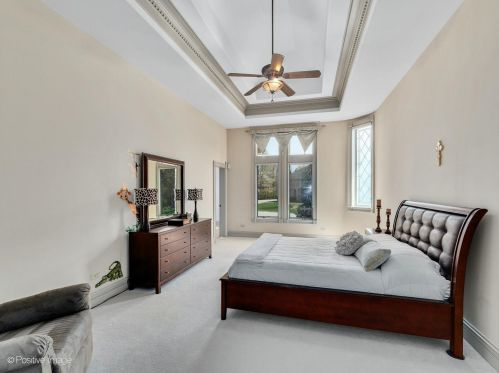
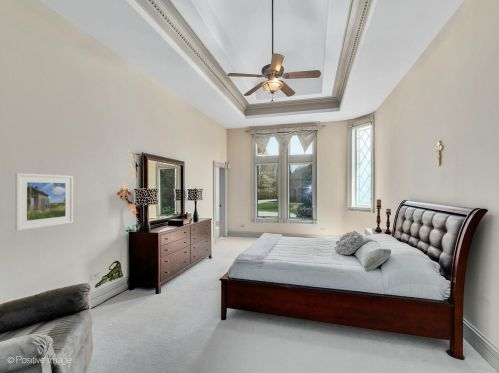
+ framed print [14,172,74,232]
